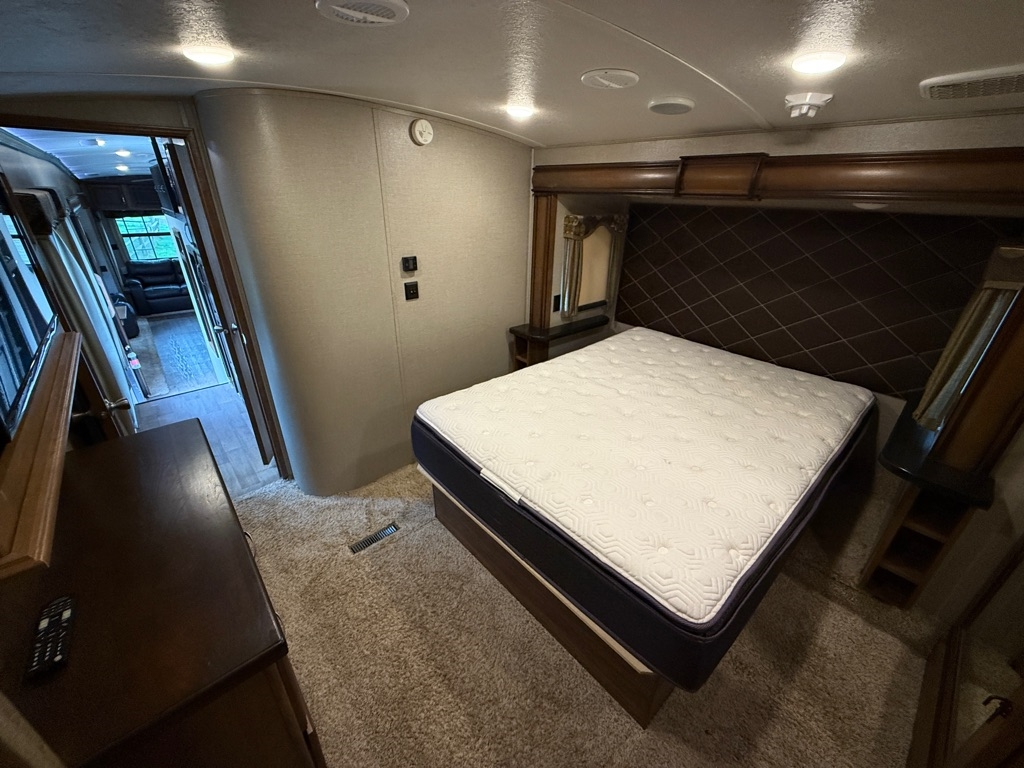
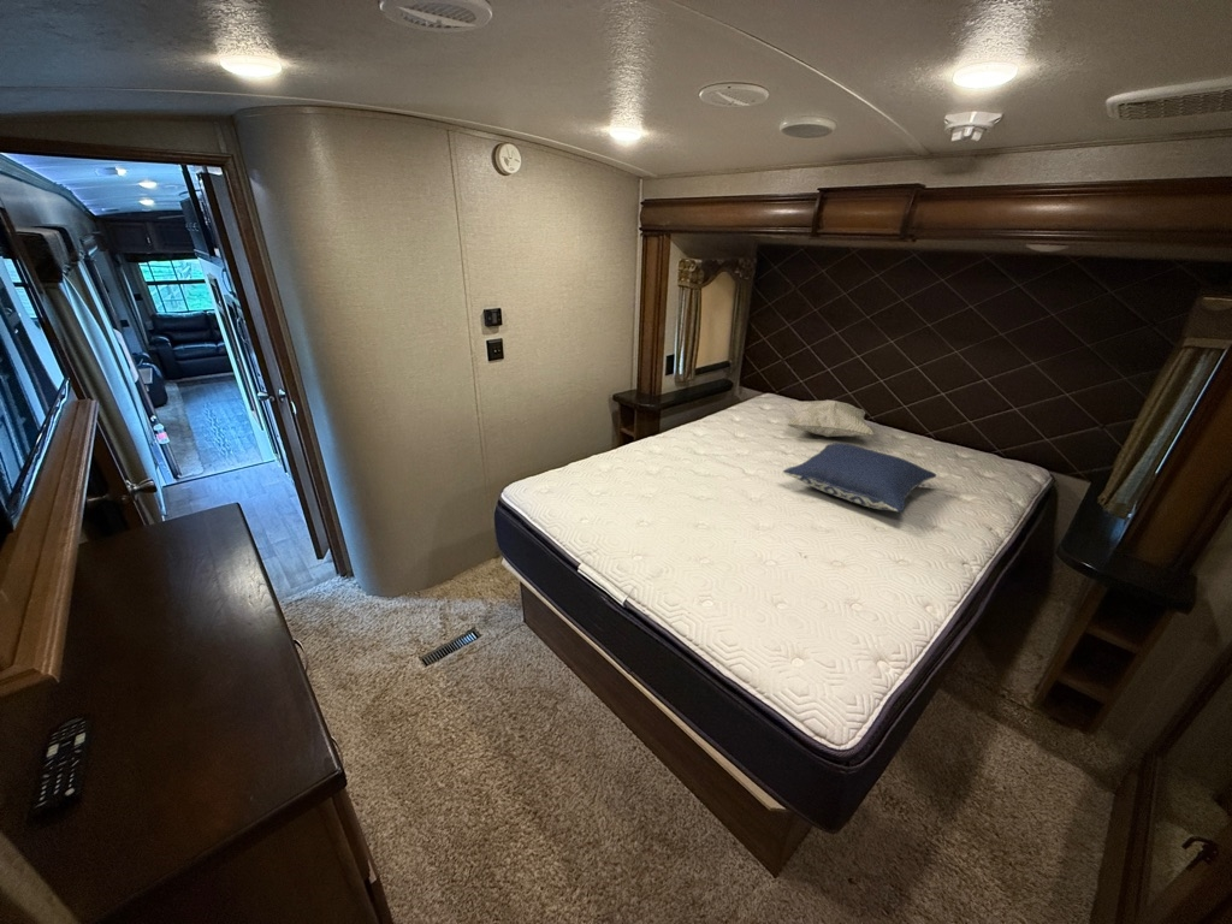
+ pillow [782,442,937,513]
+ decorative pillow [786,398,876,438]
